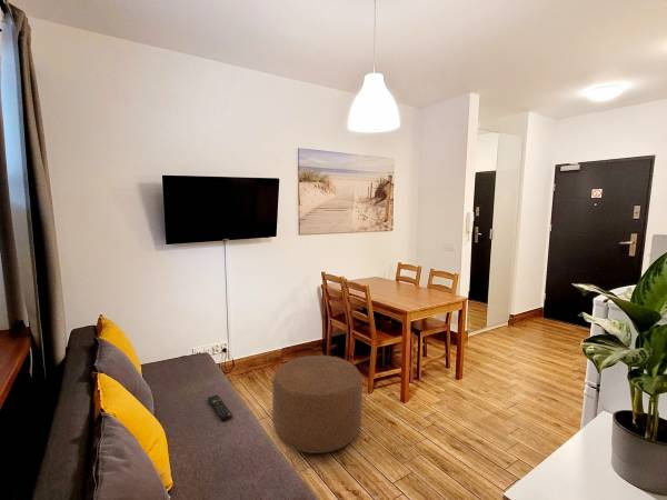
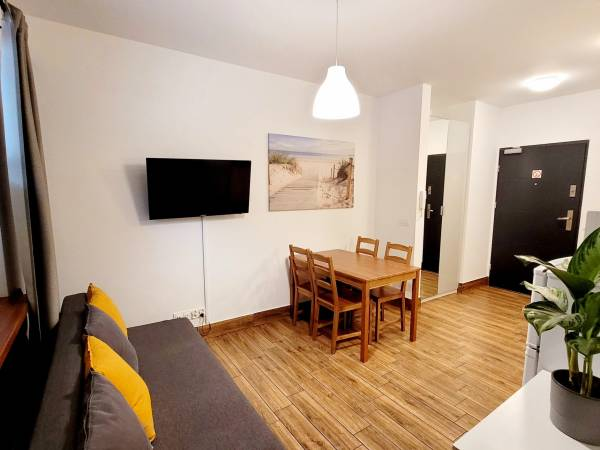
- ottoman [271,354,364,454]
- remote control [207,393,233,422]
